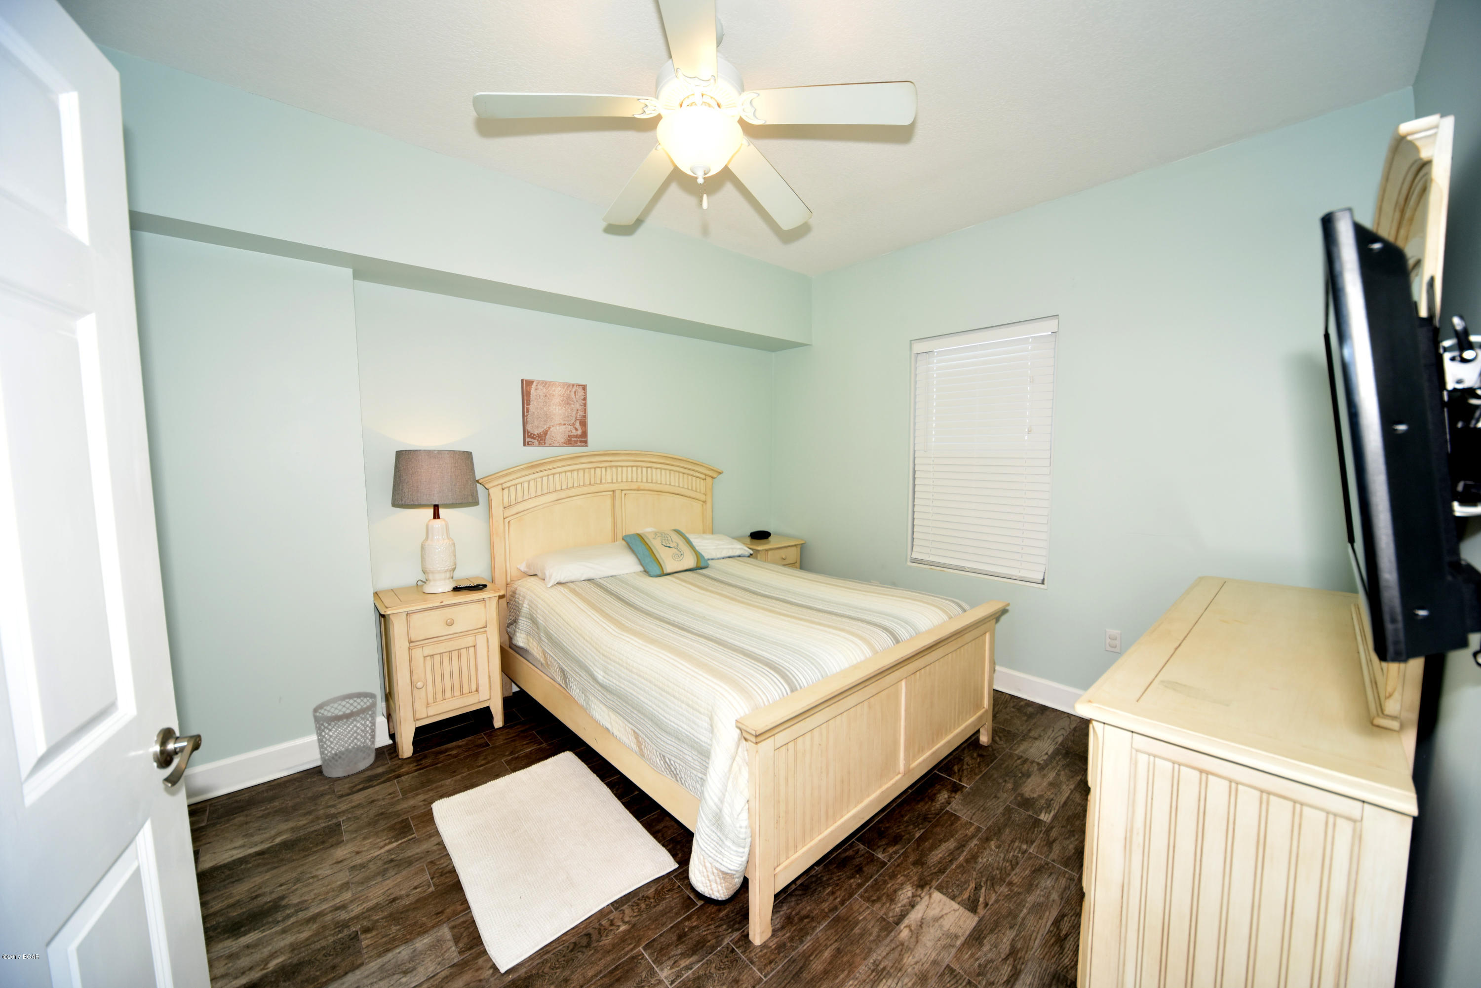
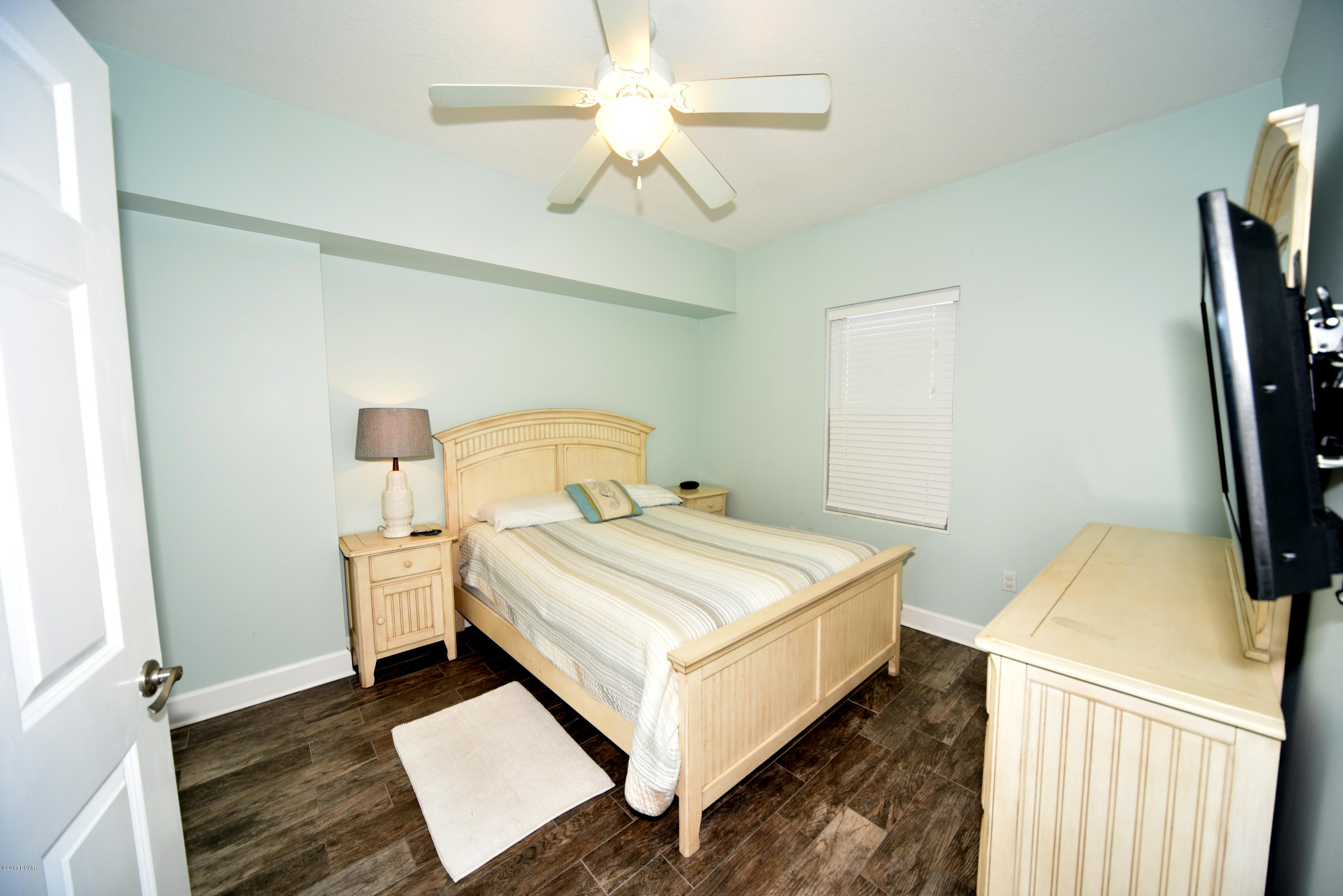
- wall art [521,378,589,448]
- wastebasket [312,691,377,777]
